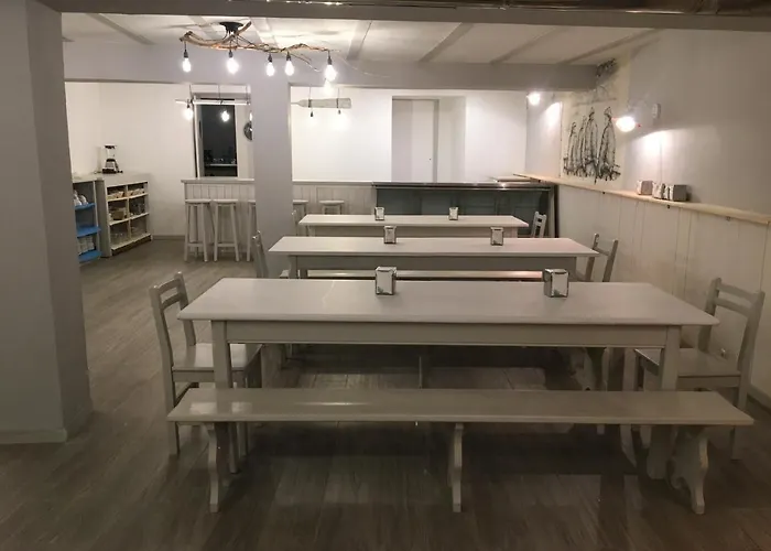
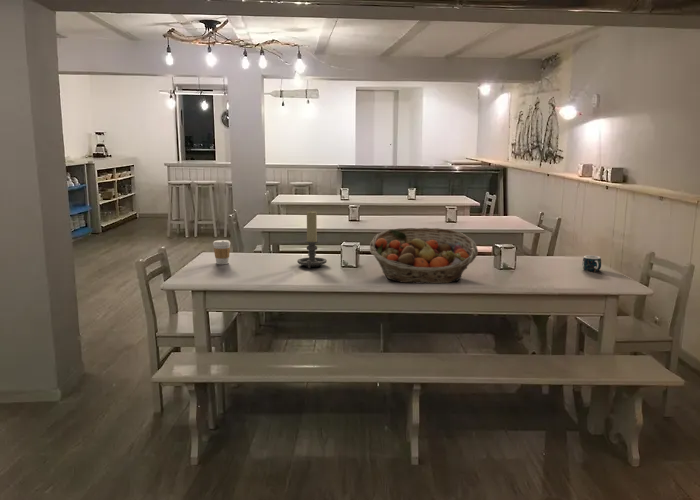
+ mug [581,254,602,272]
+ fruit basket [369,227,479,285]
+ coffee cup [212,239,231,265]
+ candle holder [296,210,328,269]
